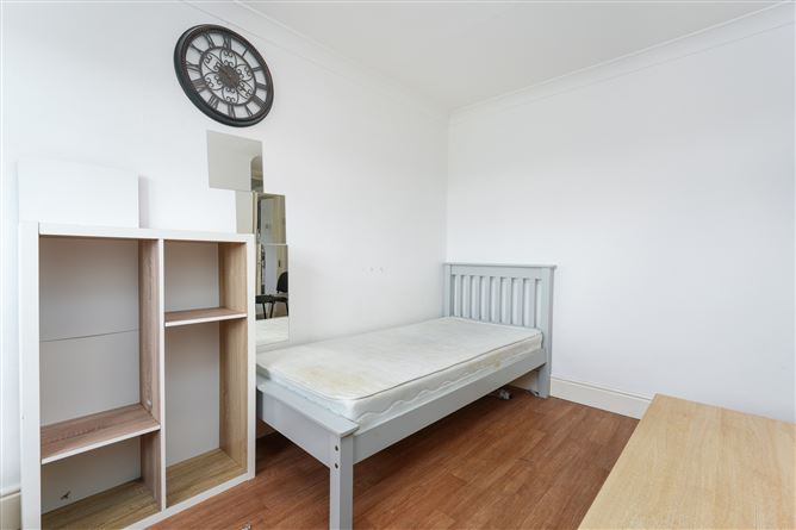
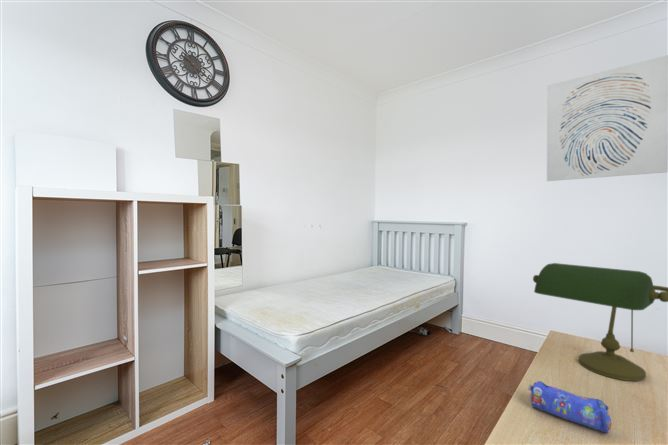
+ desk lamp [532,262,668,382]
+ pencil case [527,380,612,434]
+ wall art [546,54,668,182]
